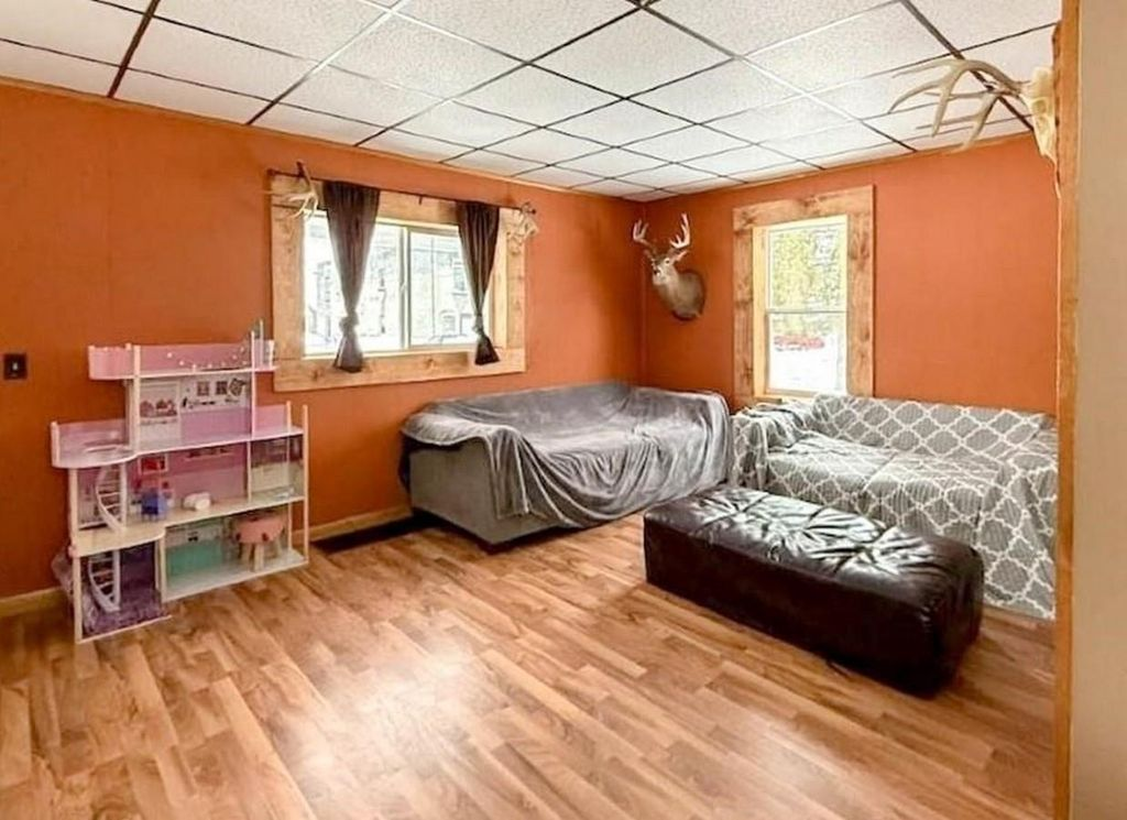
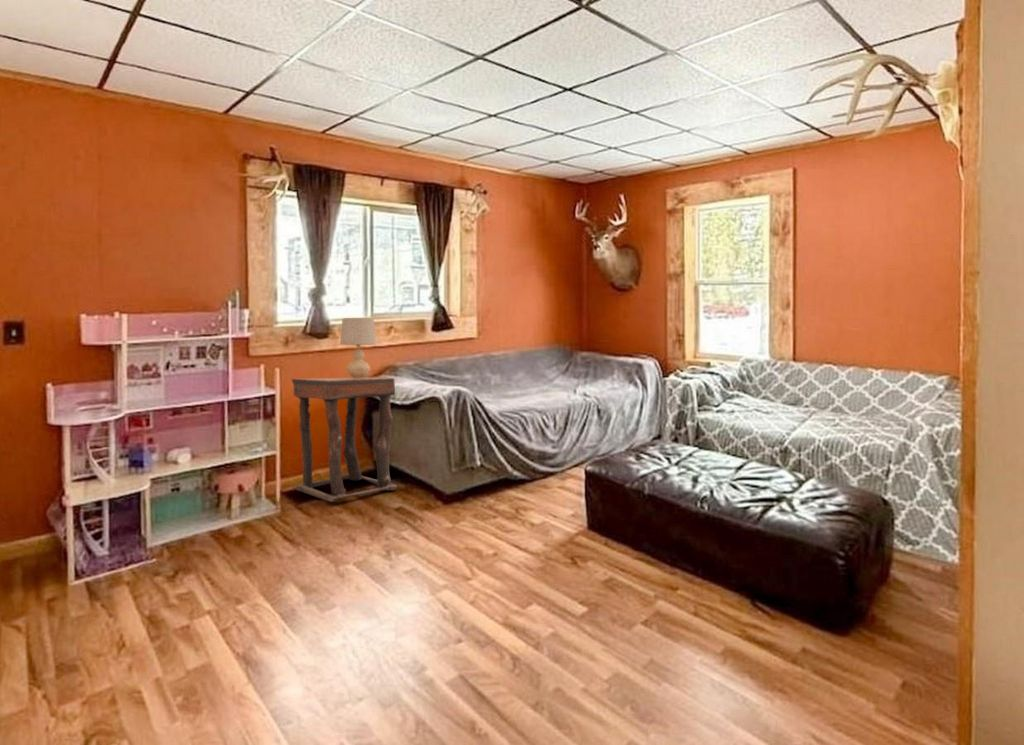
+ side table [291,376,398,503]
+ table lamp [339,317,377,378]
